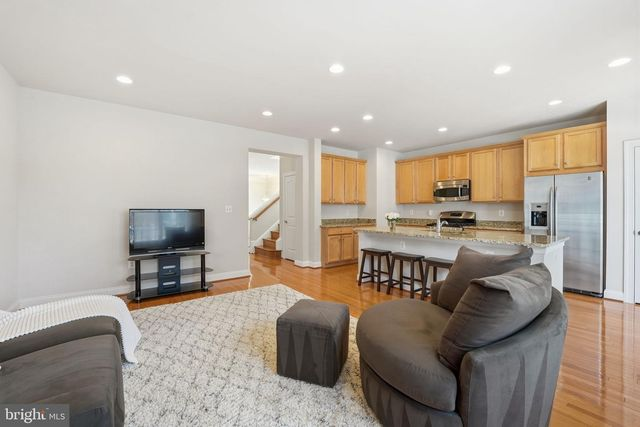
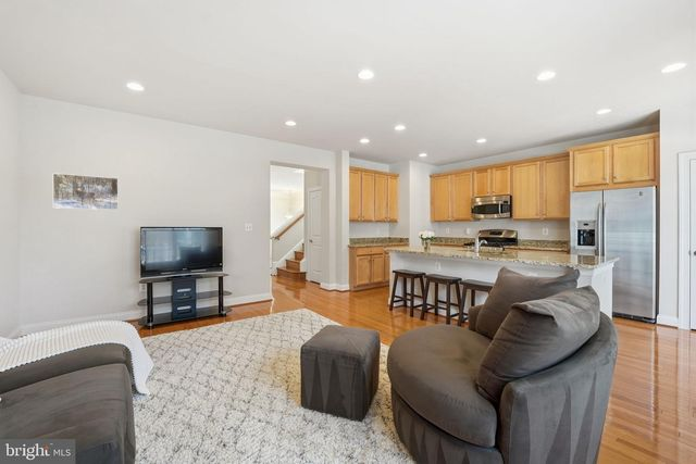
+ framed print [52,172,120,211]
